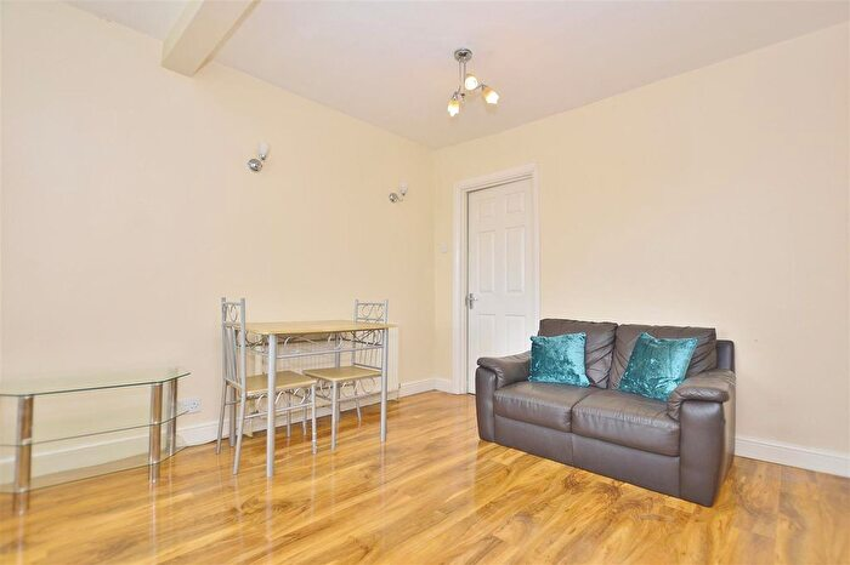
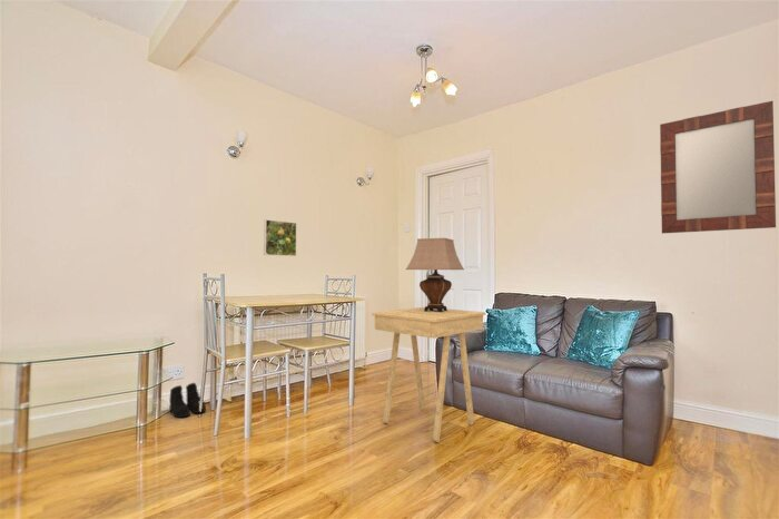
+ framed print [263,218,297,257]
+ home mirror [659,100,777,235]
+ table lamp [405,237,465,312]
+ side table [371,306,486,443]
+ boots [168,382,207,419]
